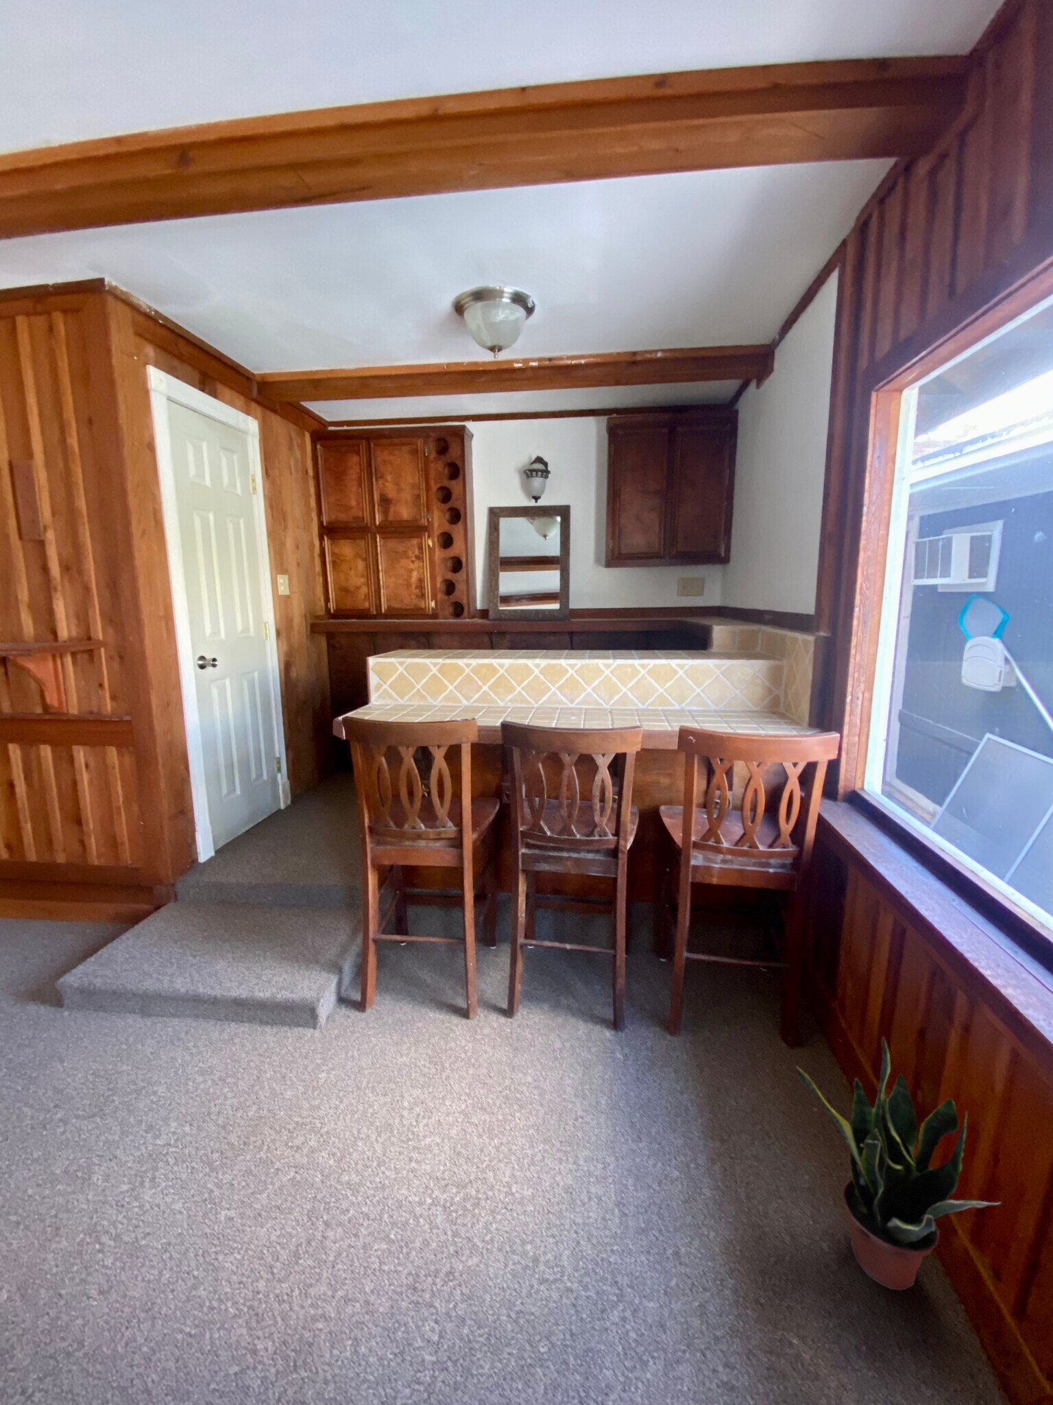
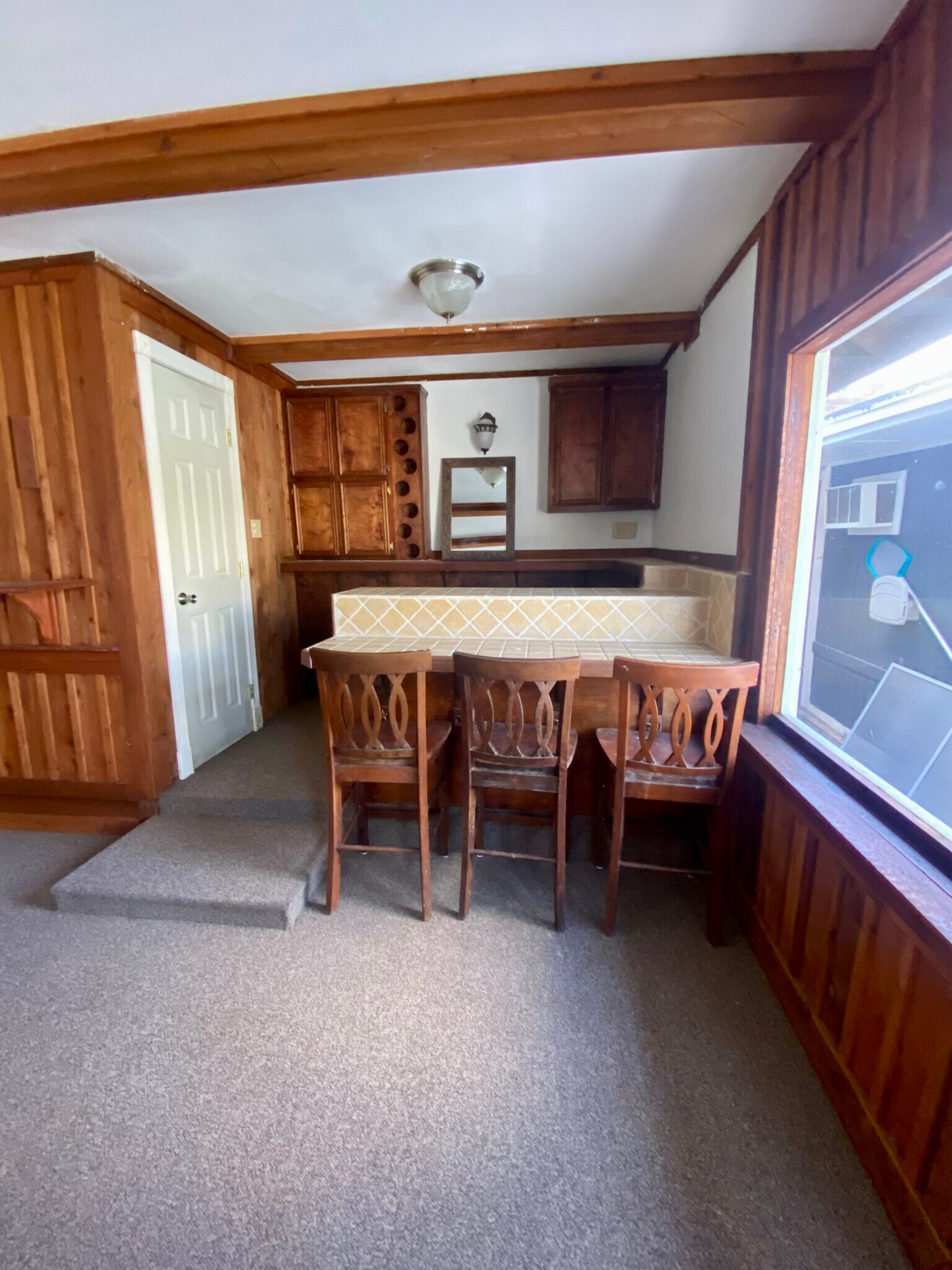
- potted plant [795,1035,1002,1291]
